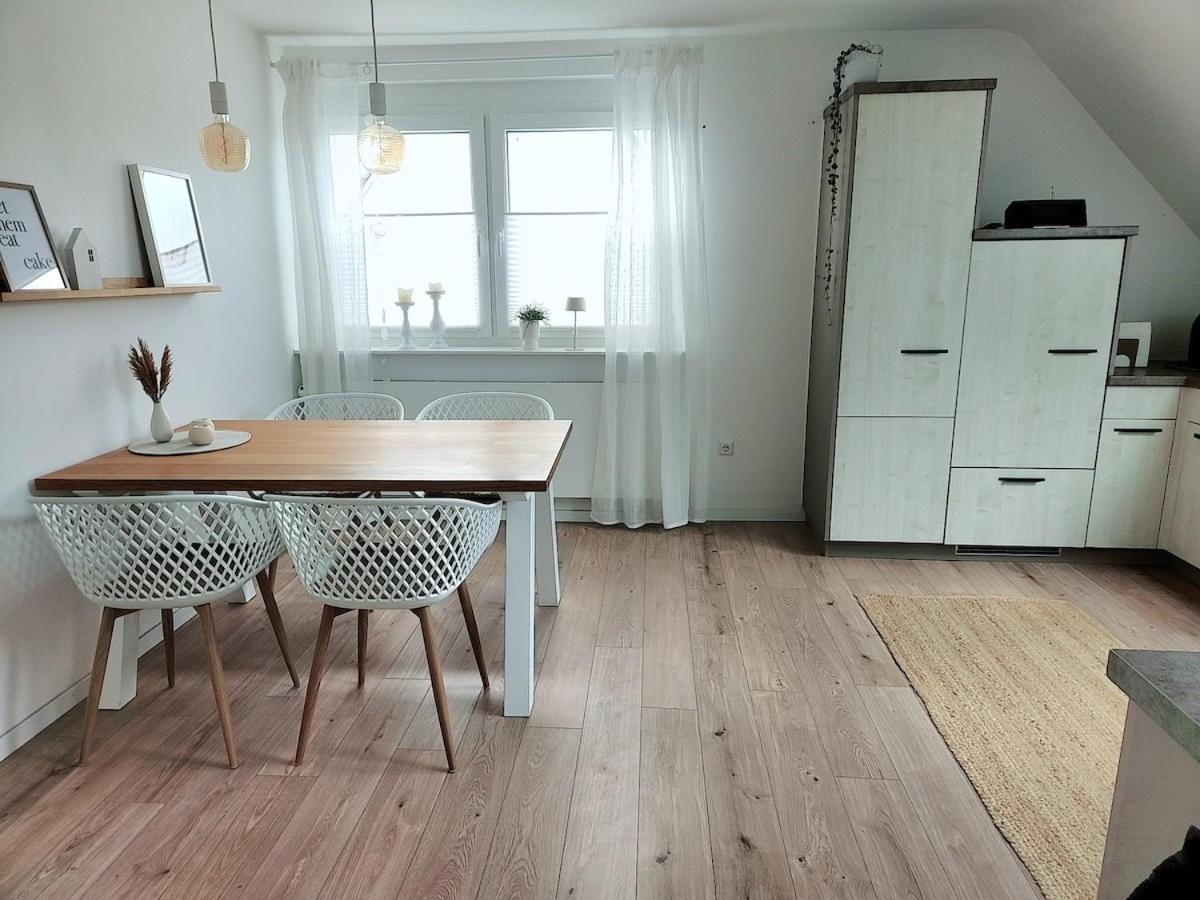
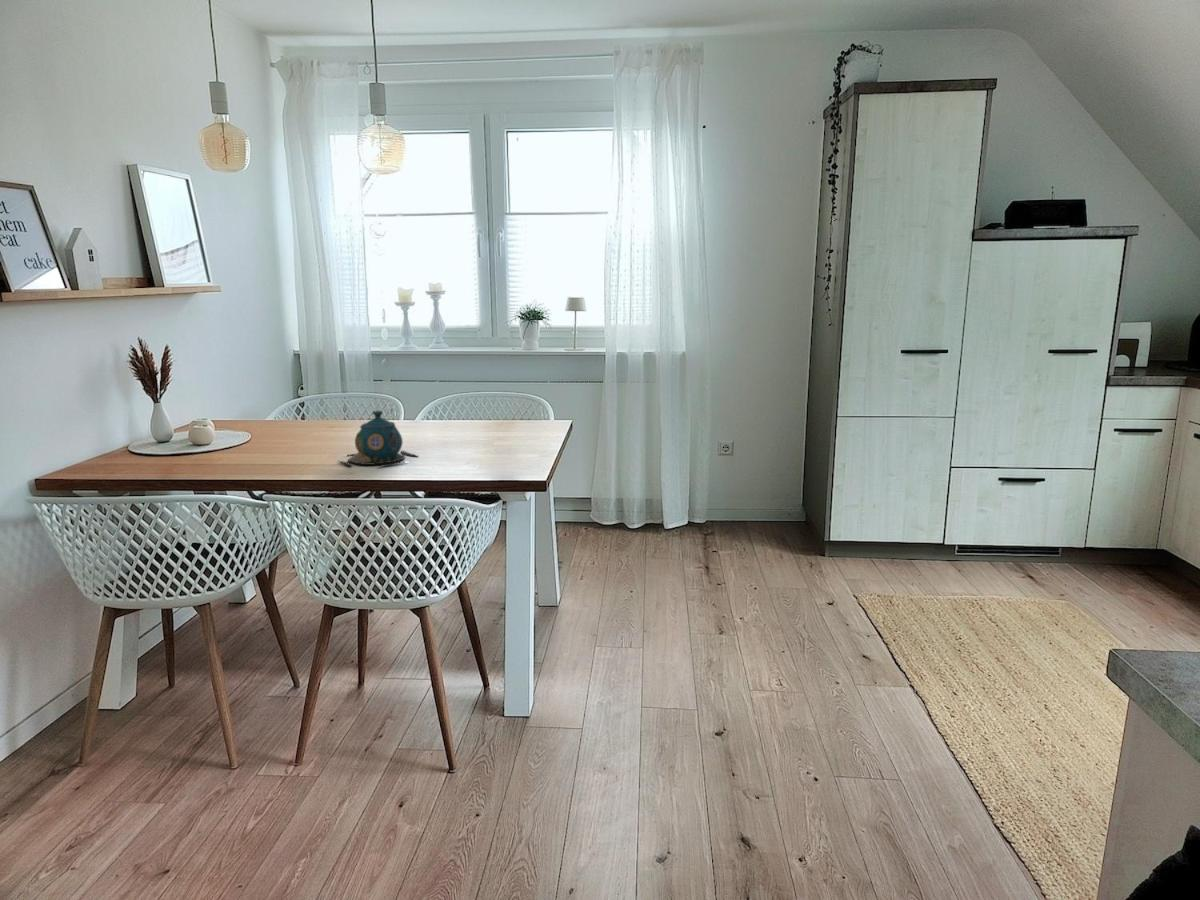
+ teapot [337,410,418,468]
